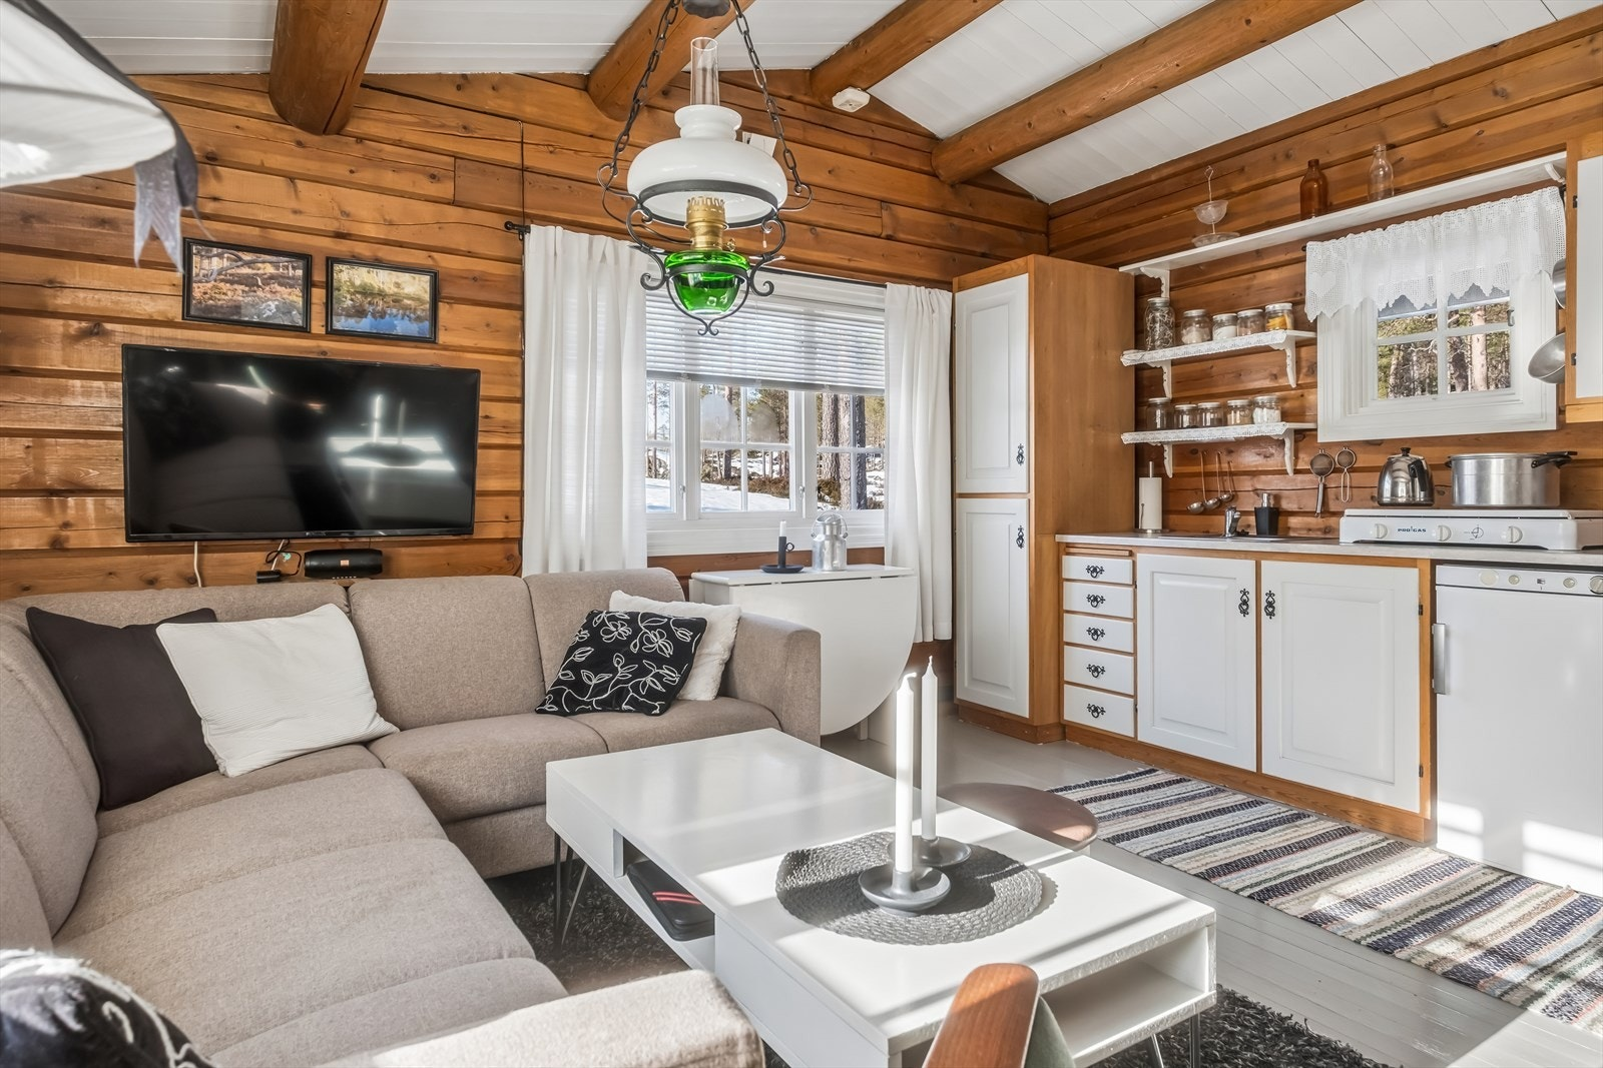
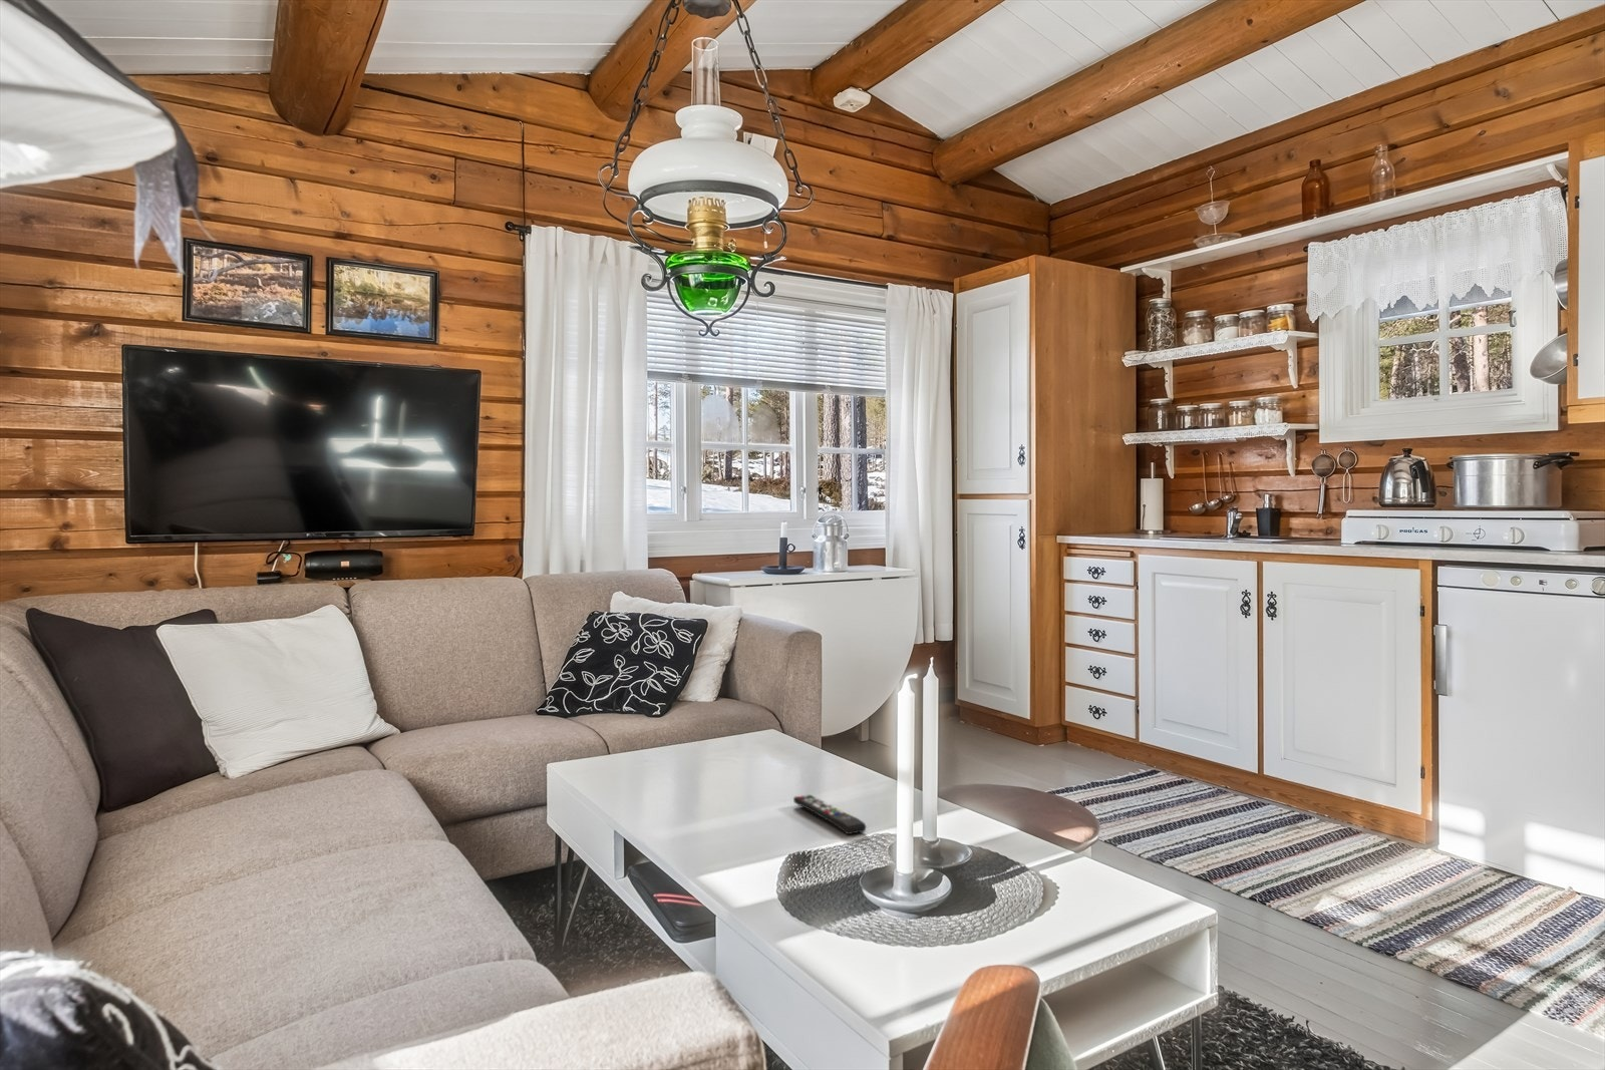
+ remote control [793,793,868,836]
